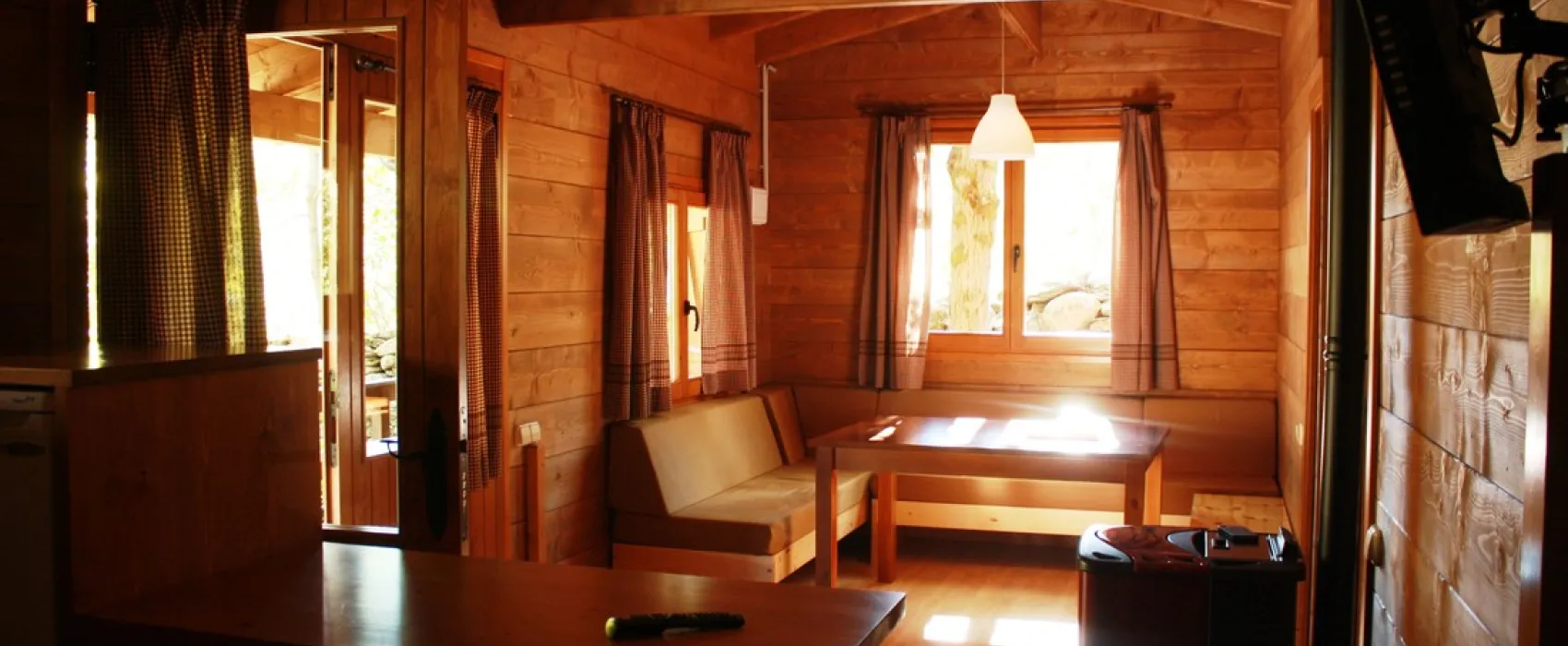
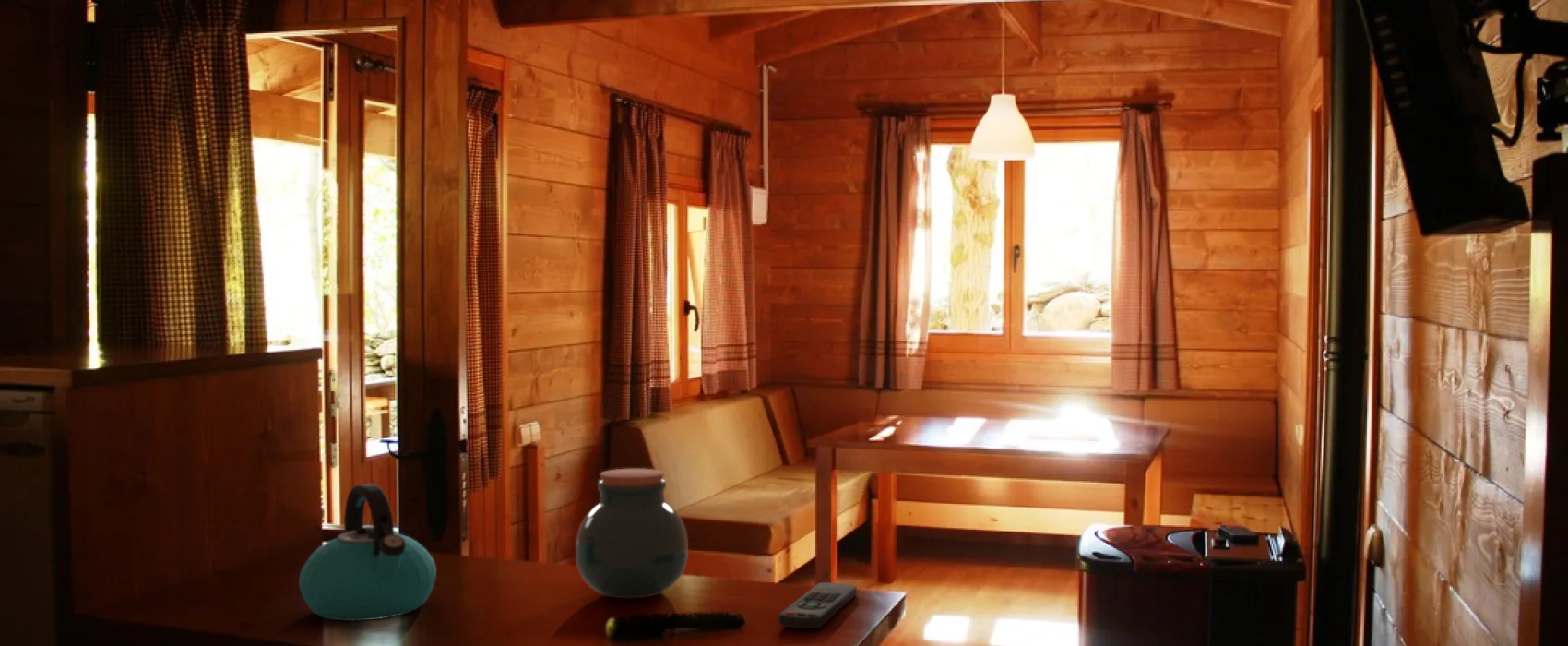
+ jar [576,468,689,600]
+ kettle [298,483,437,622]
+ remote control [778,581,858,629]
